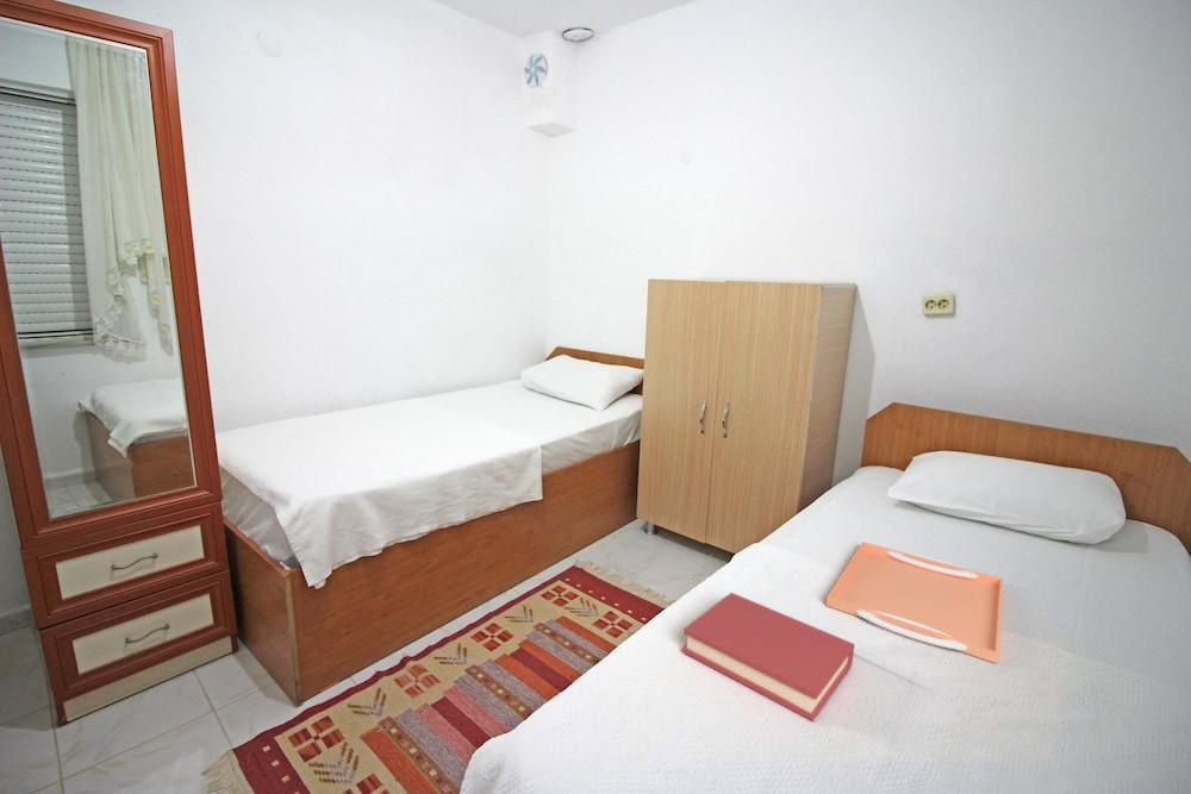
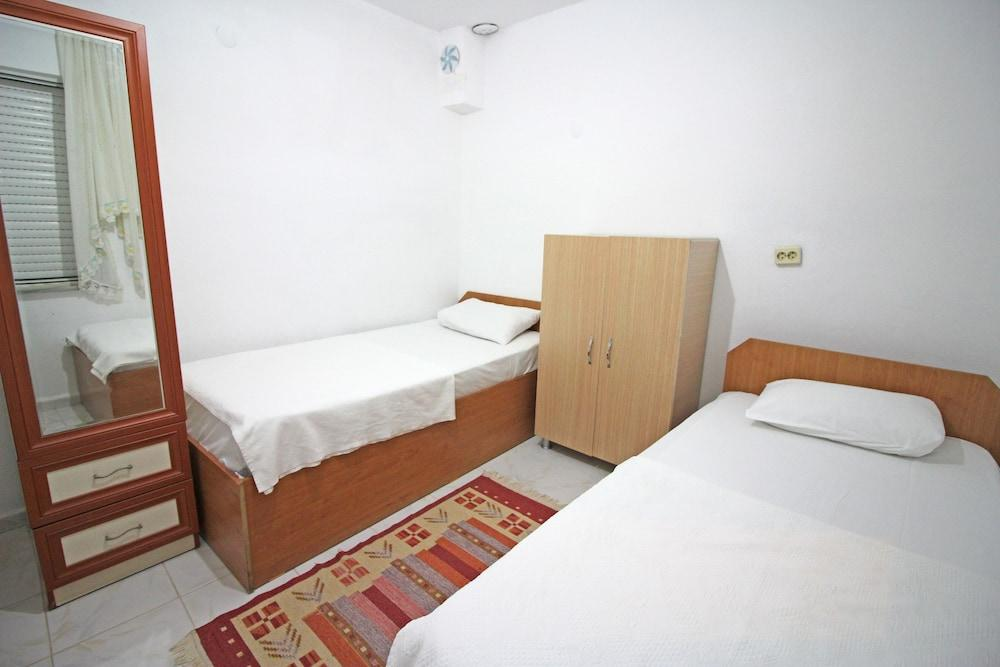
- hardback book [681,592,856,723]
- serving tray [825,540,1004,664]
